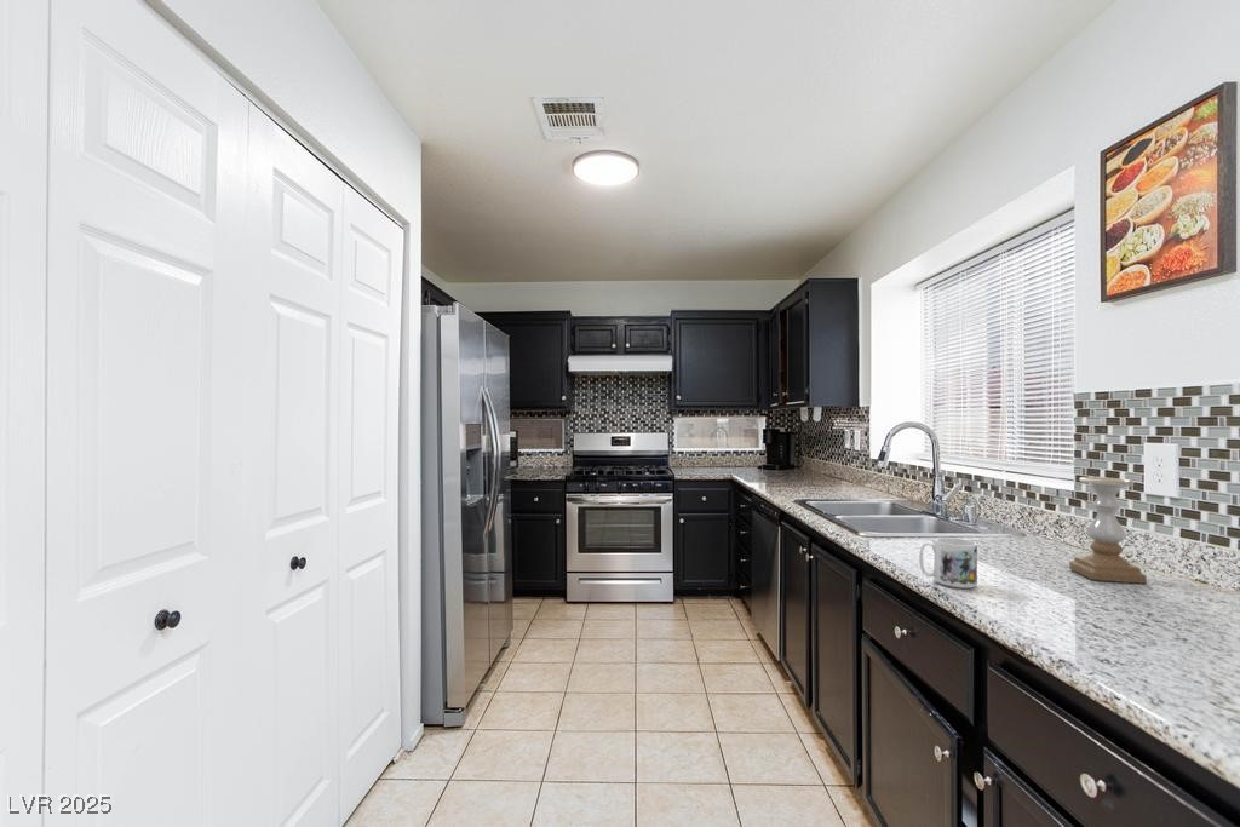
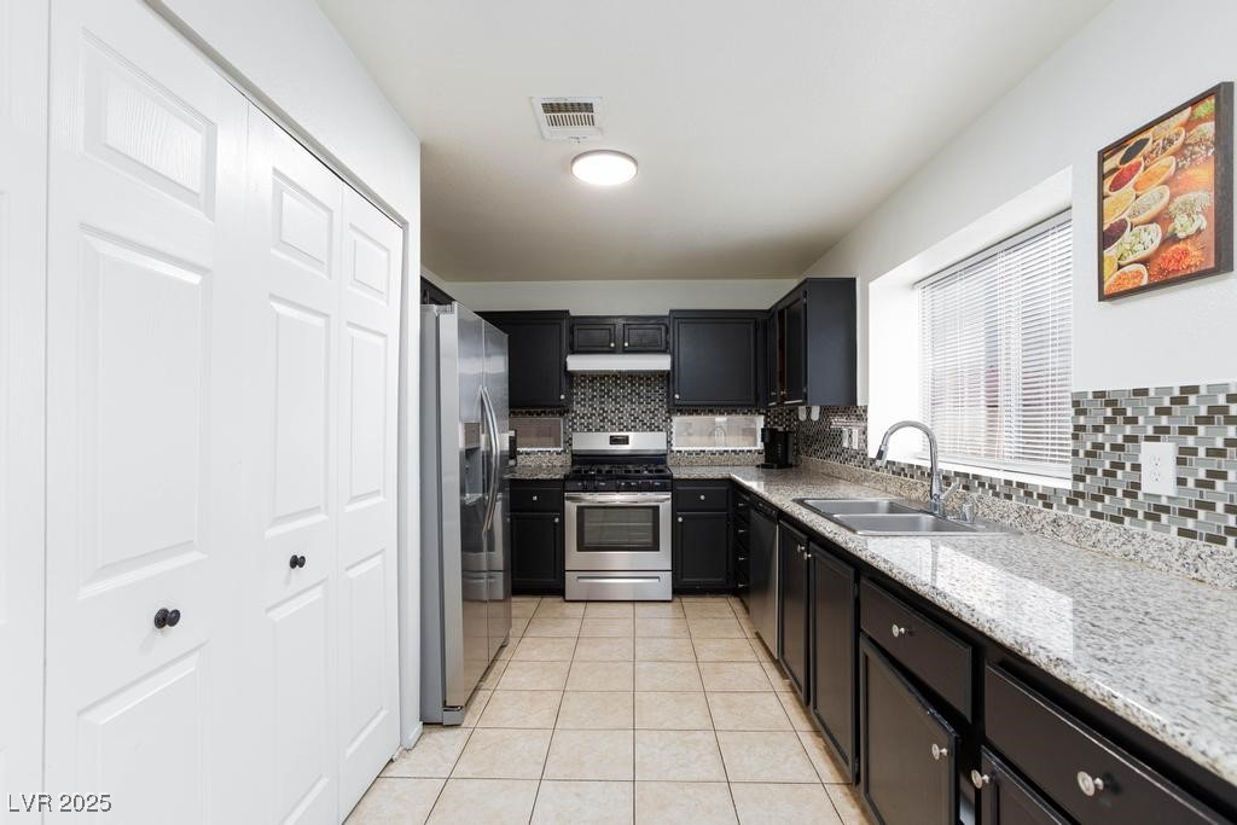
- mug [918,536,978,590]
- candle holder [1068,476,1148,585]
